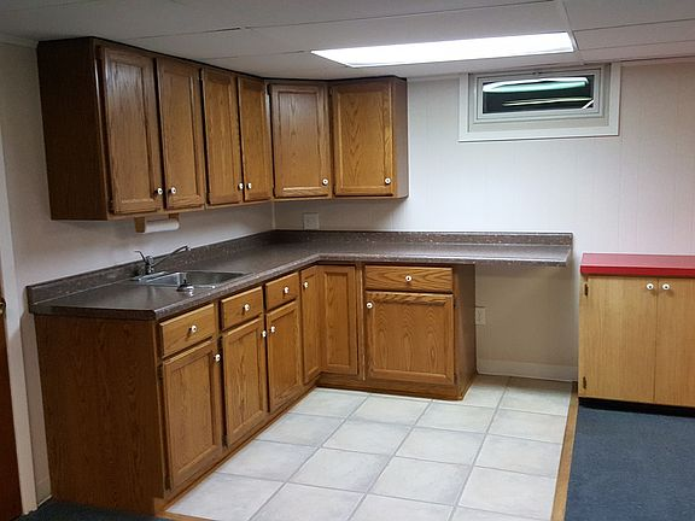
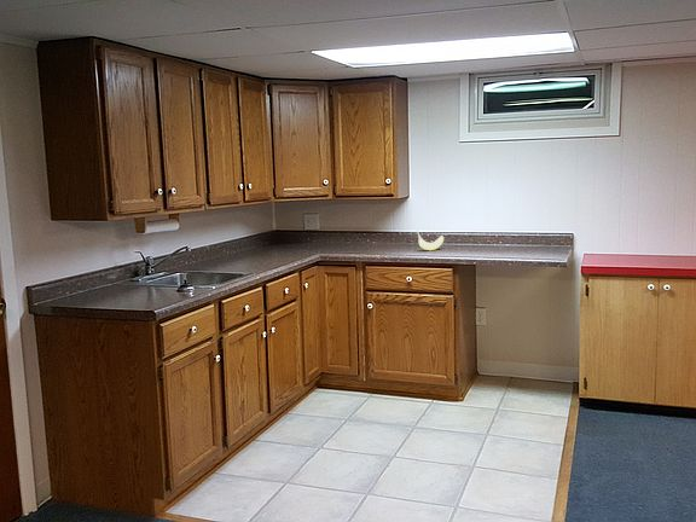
+ fruit [416,230,445,251]
